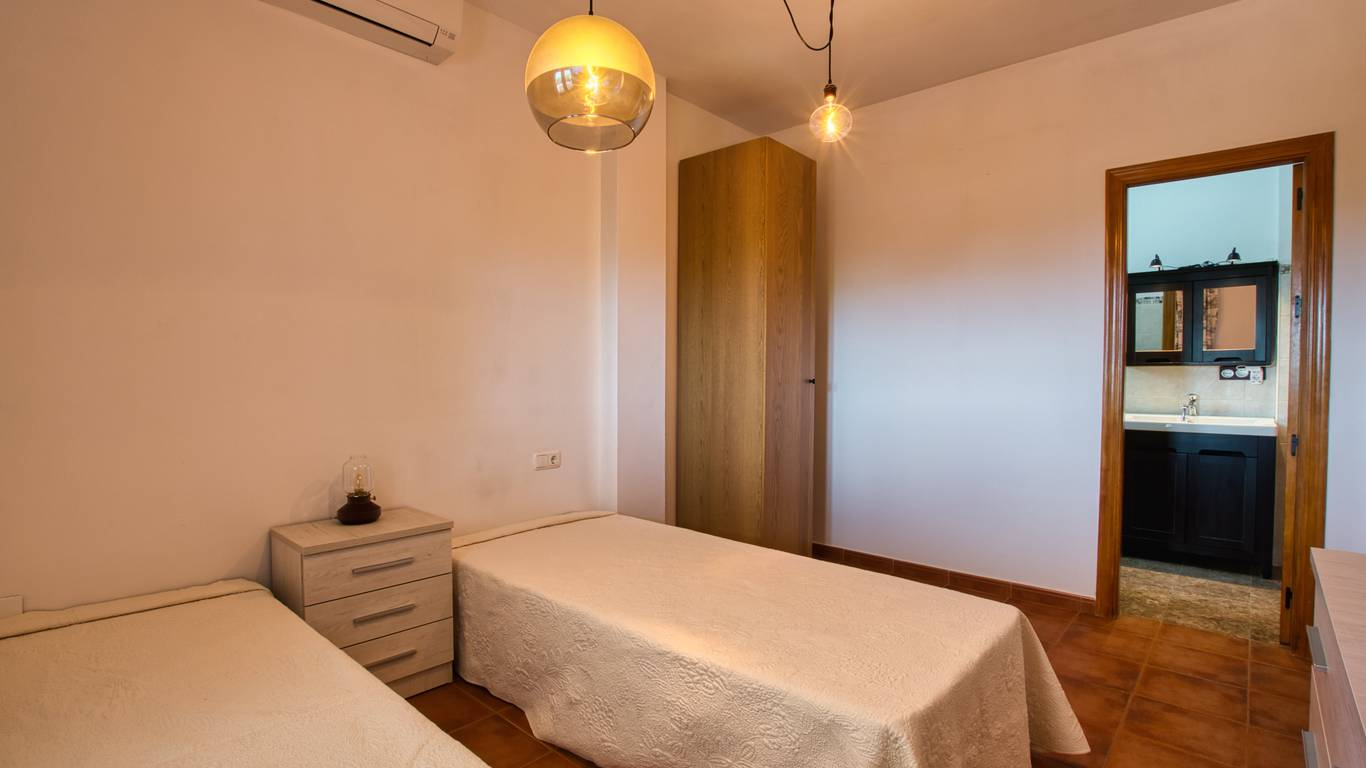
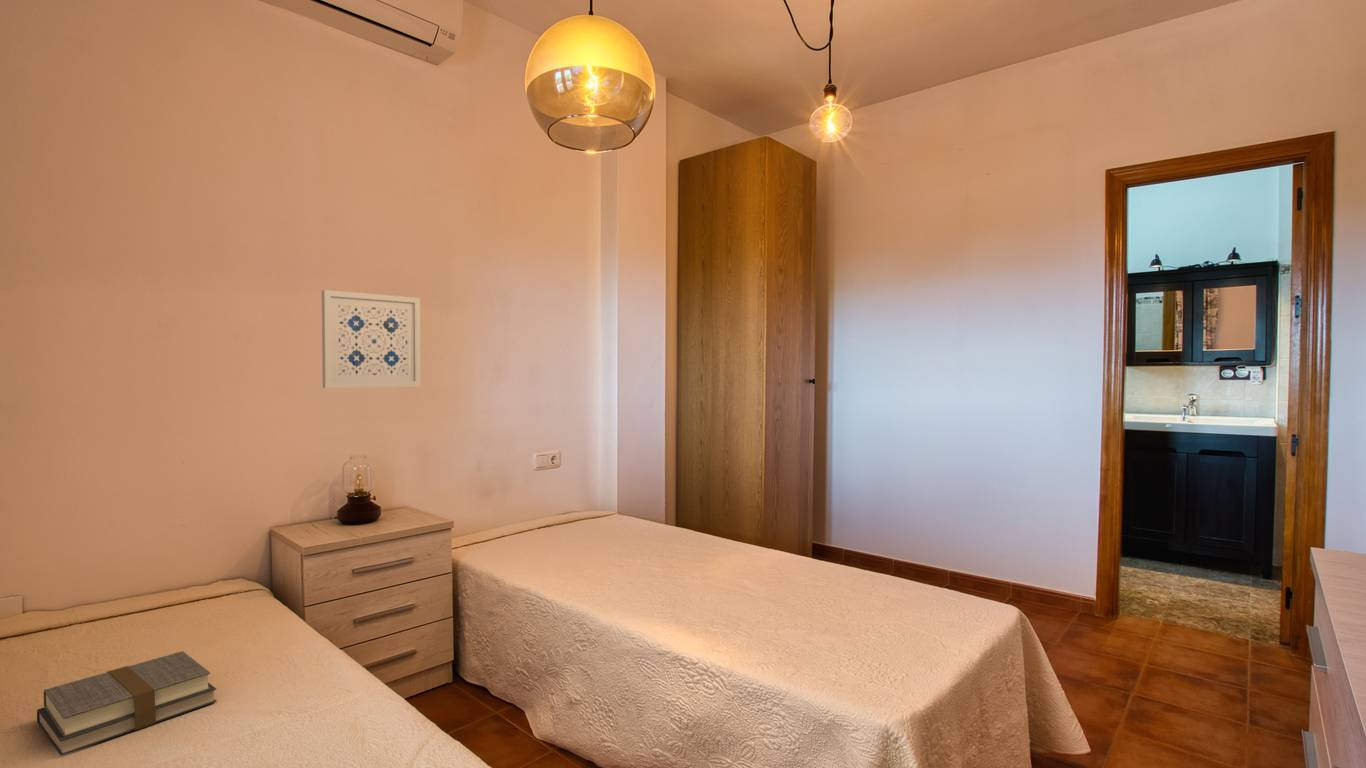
+ wall art [321,289,422,389]
+ book [36,650,217,757]
